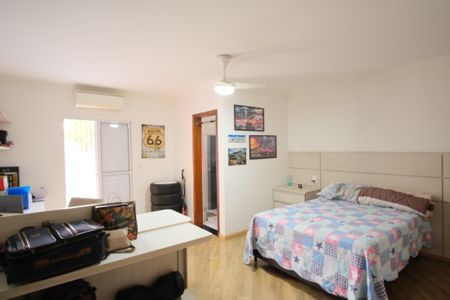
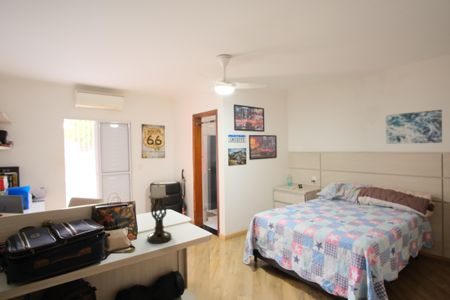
+ wall art [385,109,443,145]
+ candle holder [146,182,173,244]
